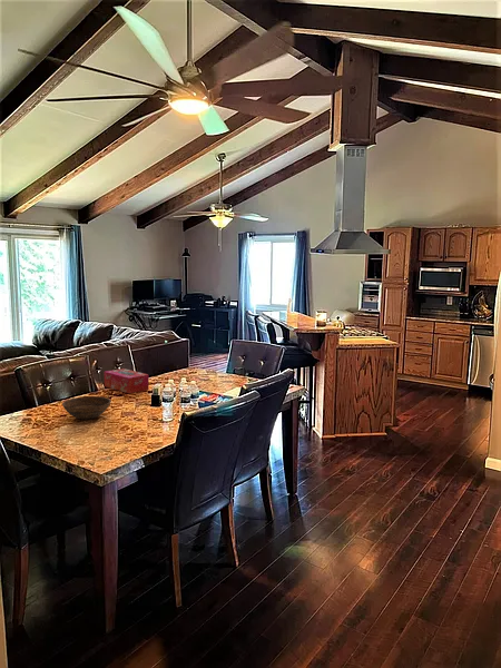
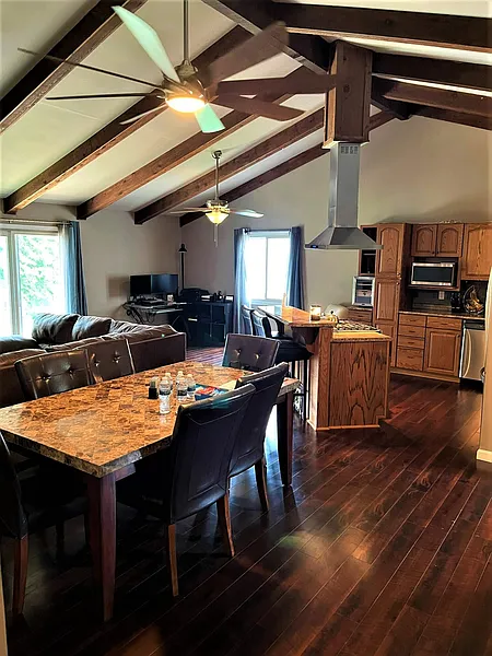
- tissue box [104,367,150,394]
- bowl [61,395,112,421]
